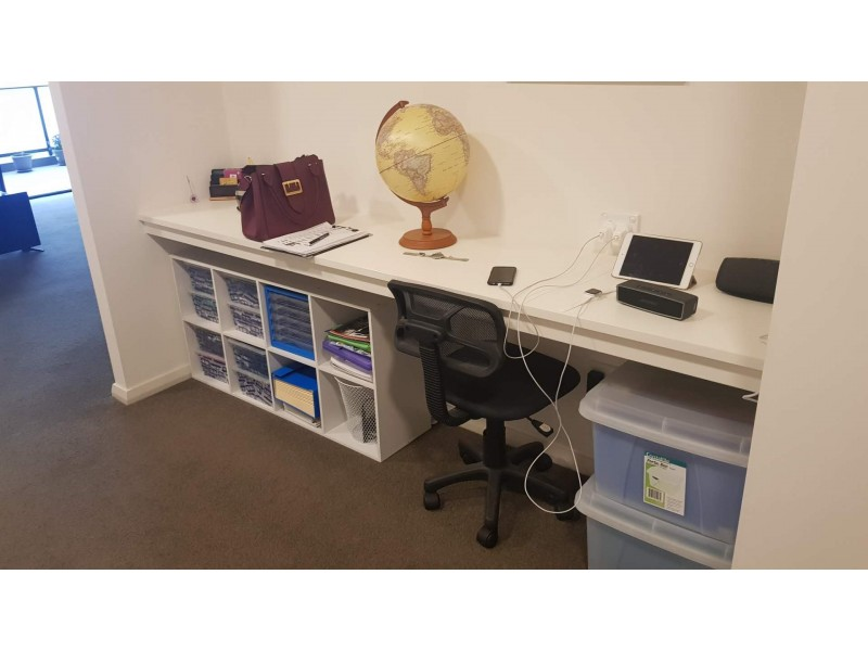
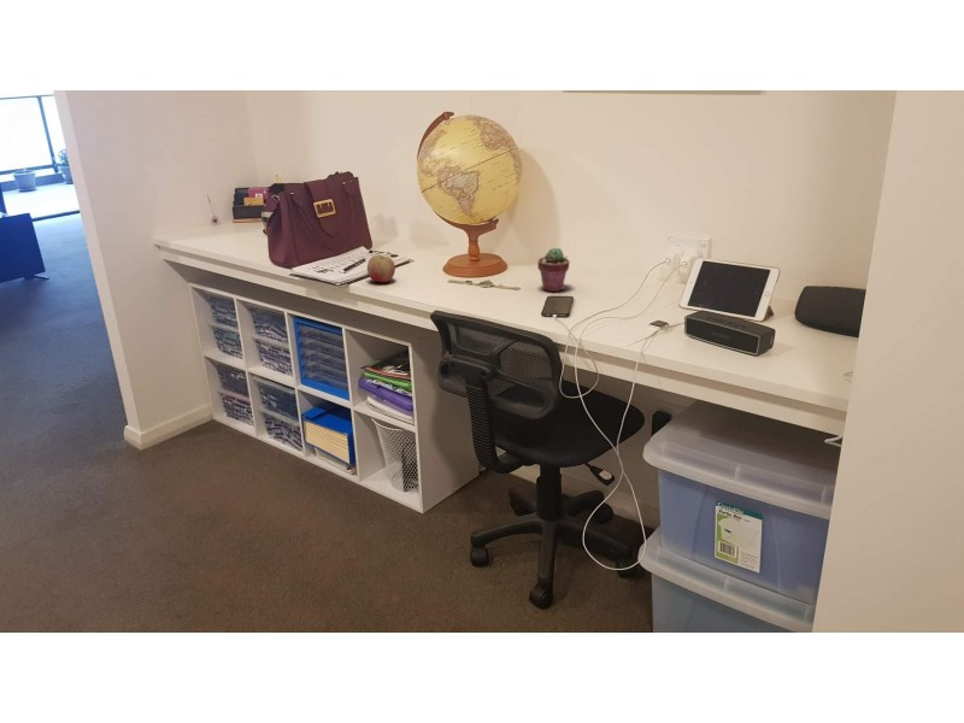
+ potted succulent [536,247,571,293]
+ fruit [366,253,396,283]
